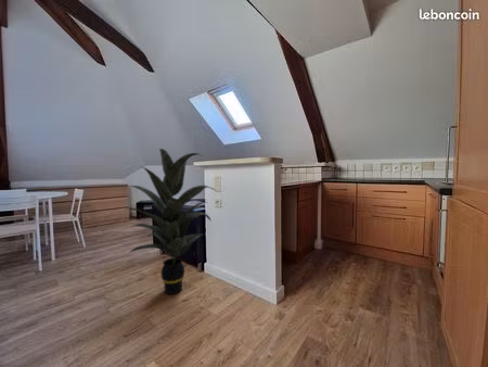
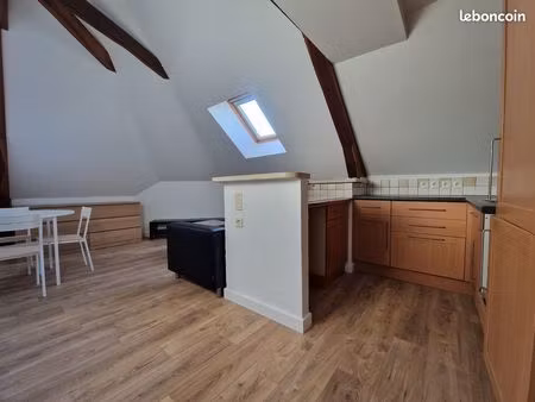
- indoor plant [124,148,218,295]
